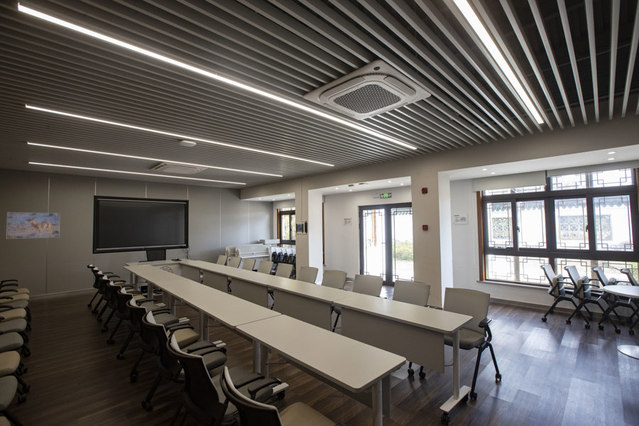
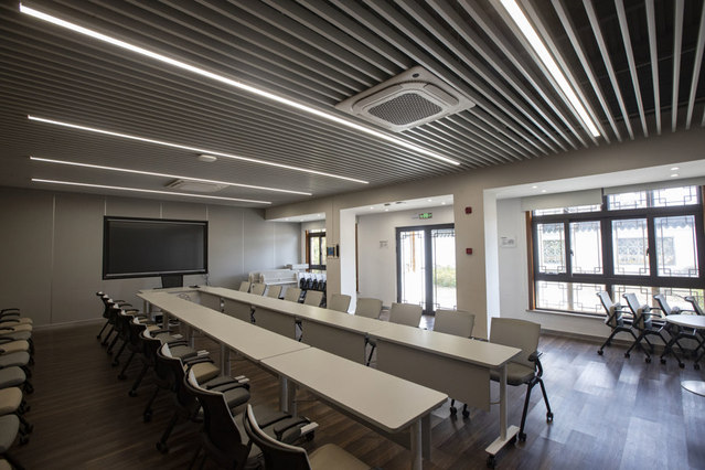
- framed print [6,212,61,240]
